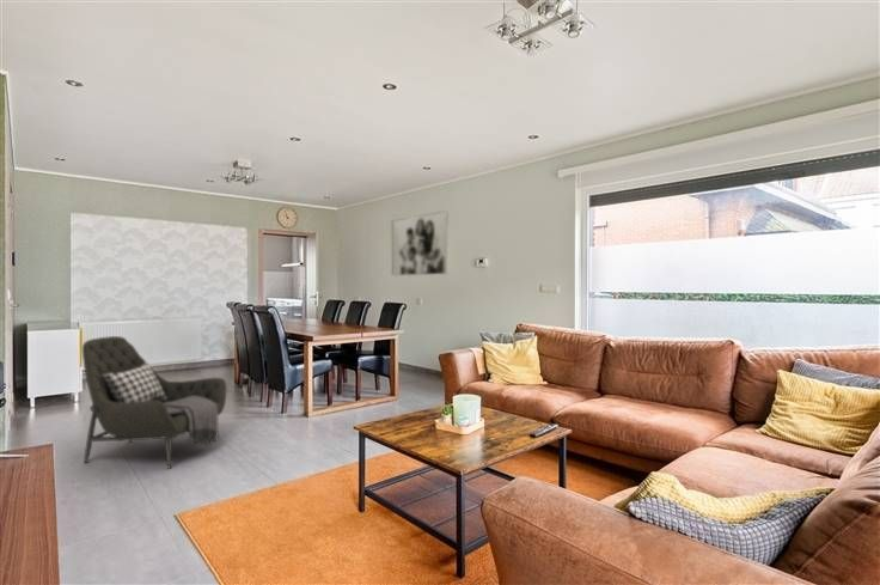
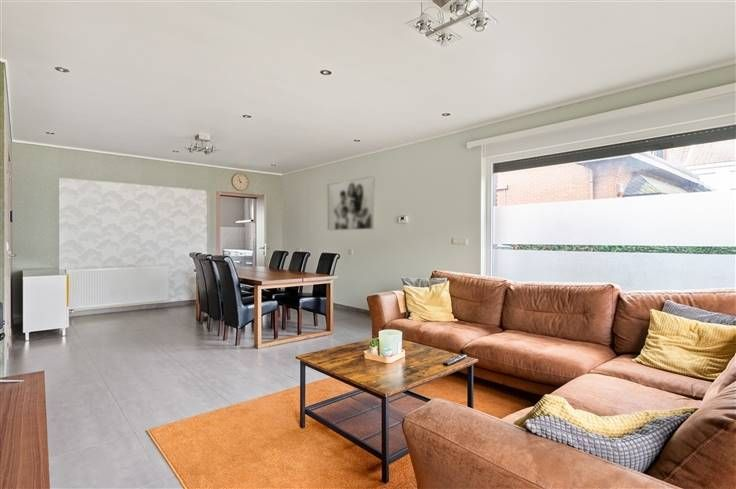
- armchair [81,335,227,469]
